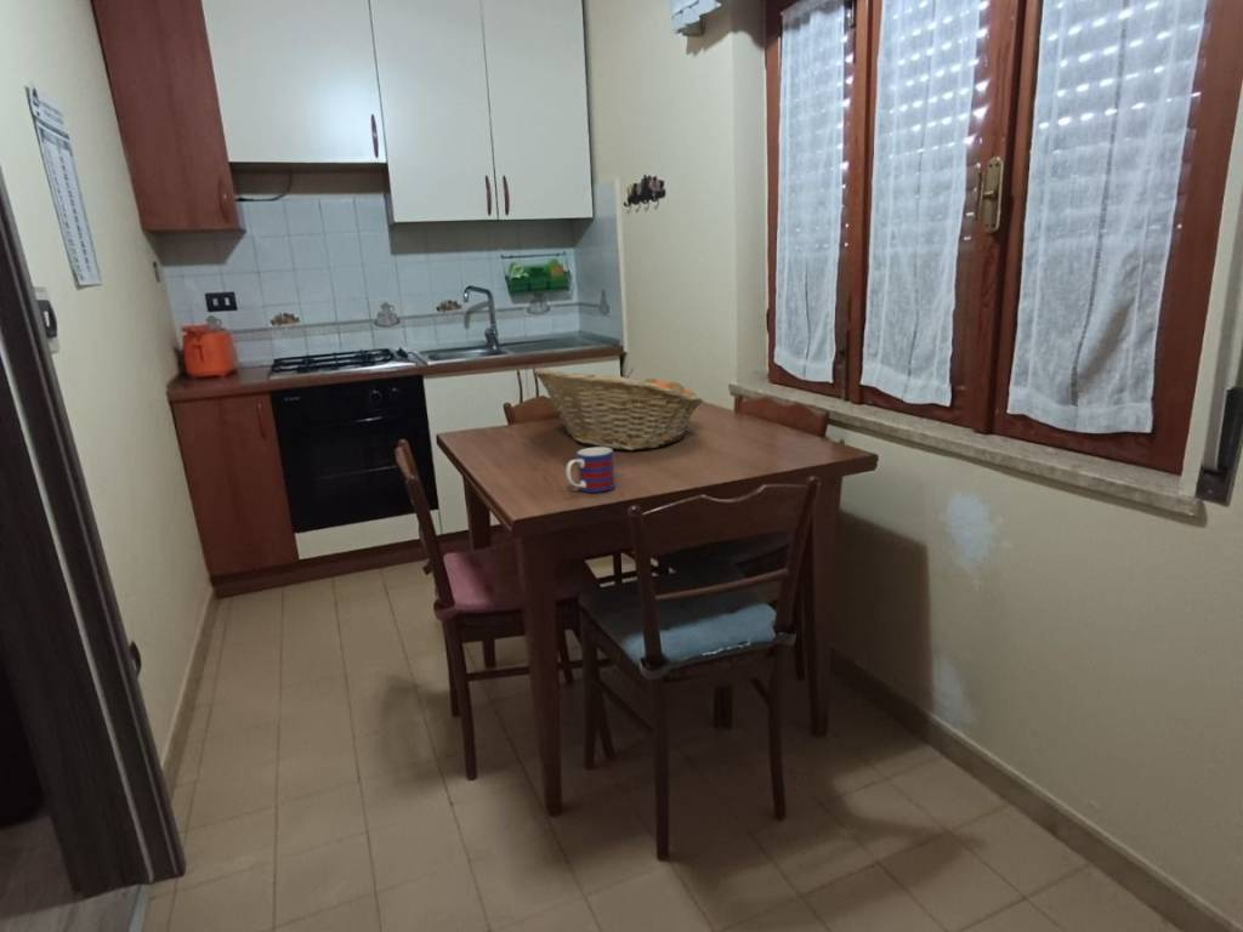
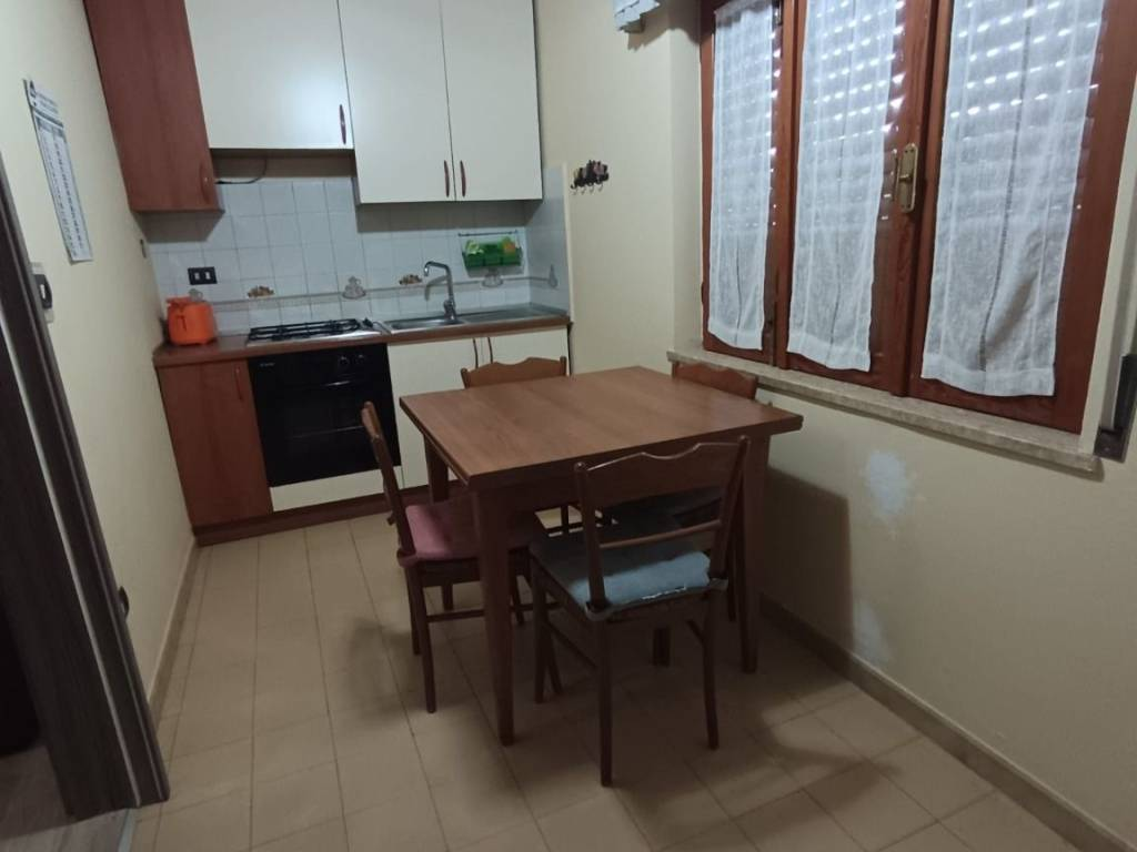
- mug [564,447,617,494]
- fruit basket [532,366,705,451]
